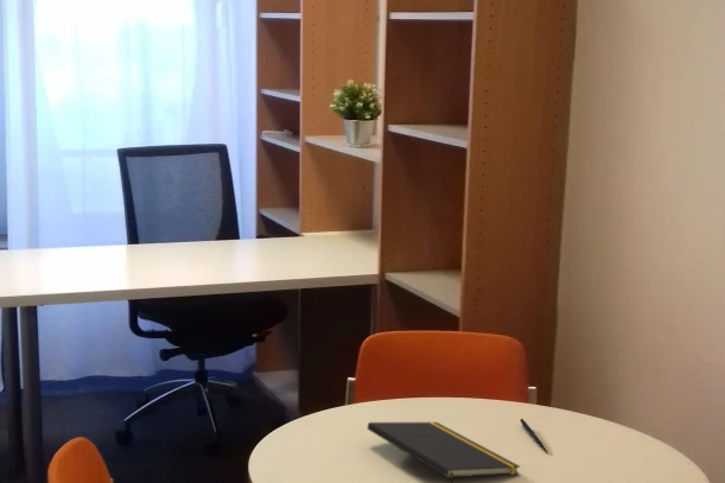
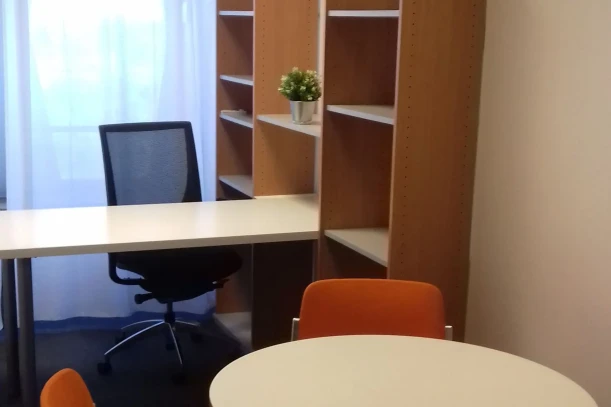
- notepad [367,420,521,483]
- pen [519,418,549,455]
